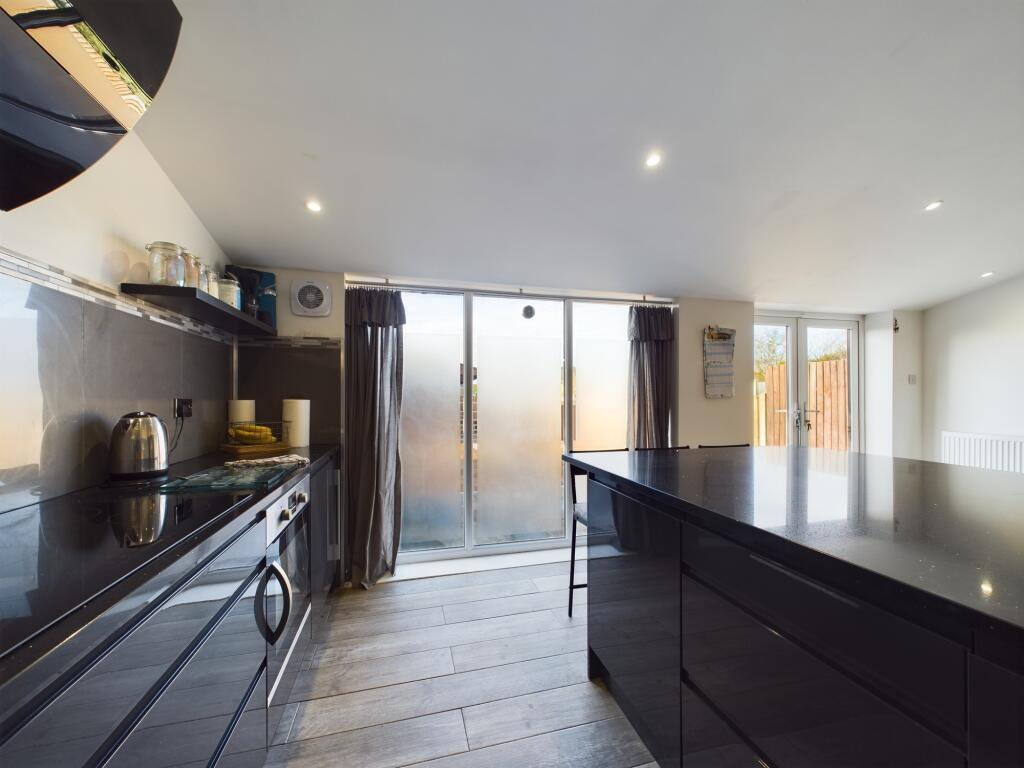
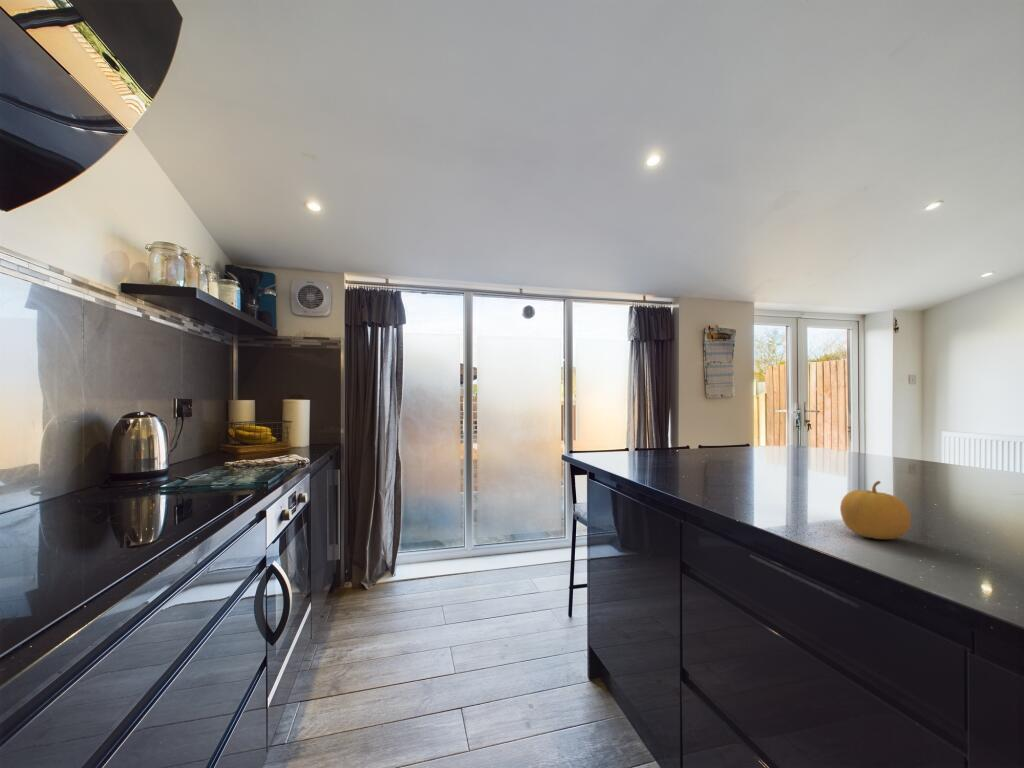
+ fruit [839,480,912,540]
